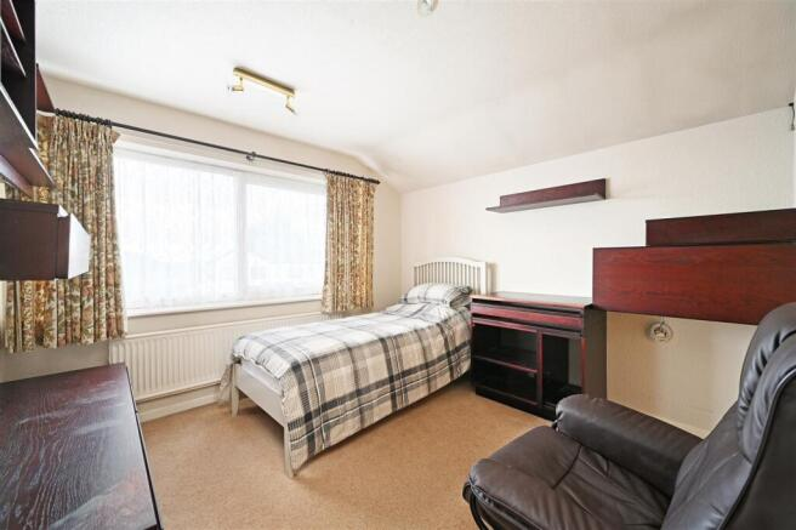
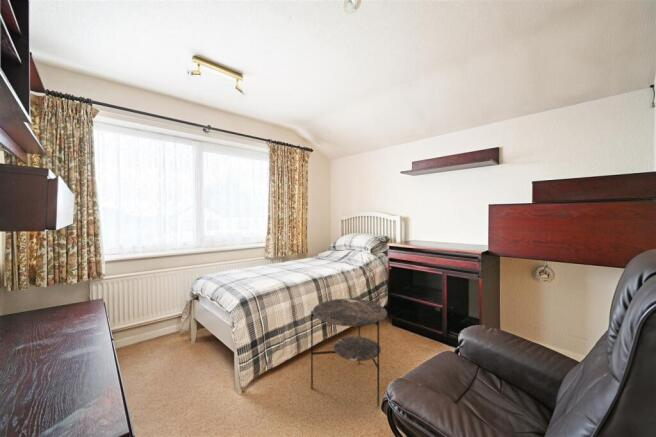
+ side table [310,297,388,408]
